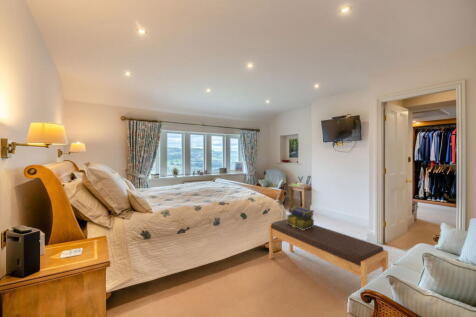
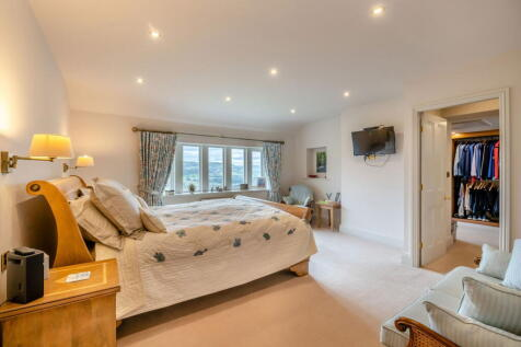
- bench [268,218,389,289]
- stack of books [285,205,315,230]
